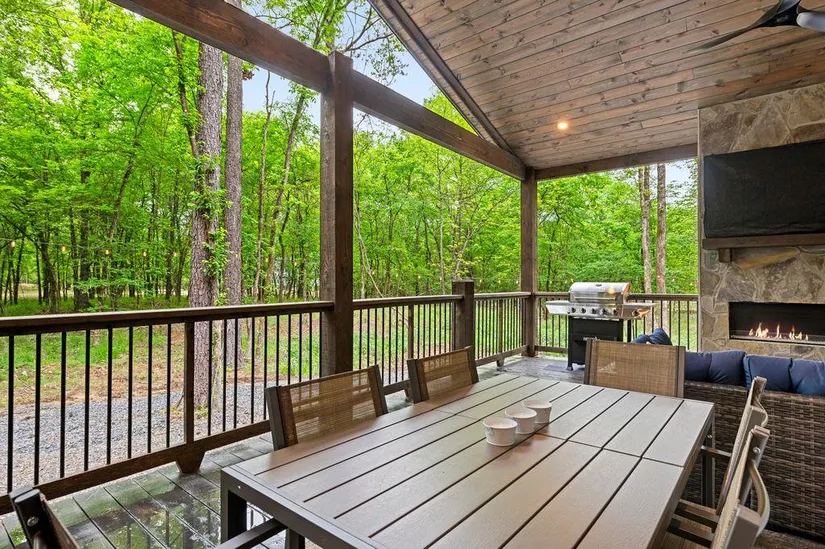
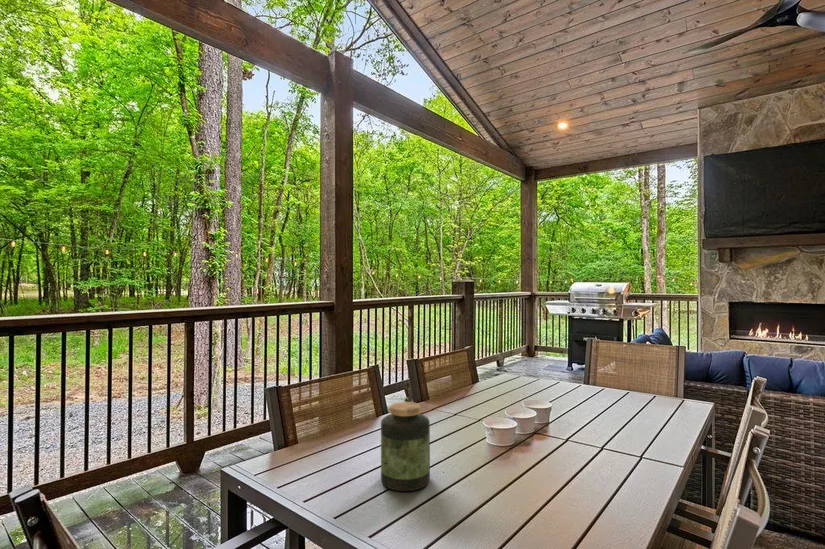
+ jar [380,401,431,492]
